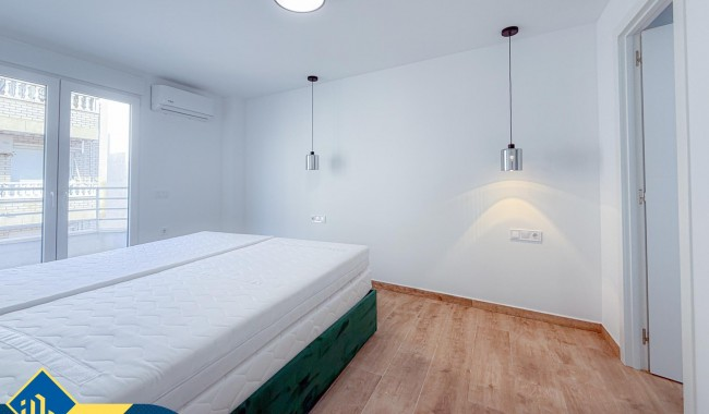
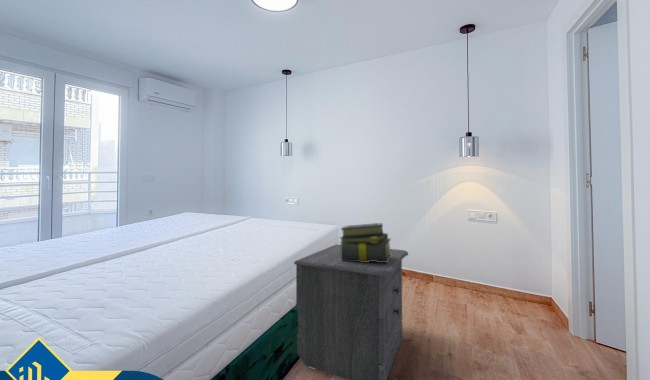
+ nightstand [293,243,409,380]
+ stack of books [338,222,392,262]
